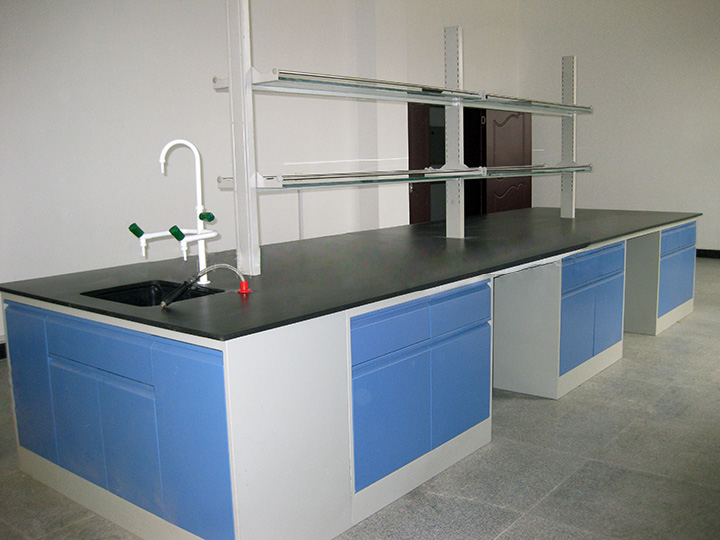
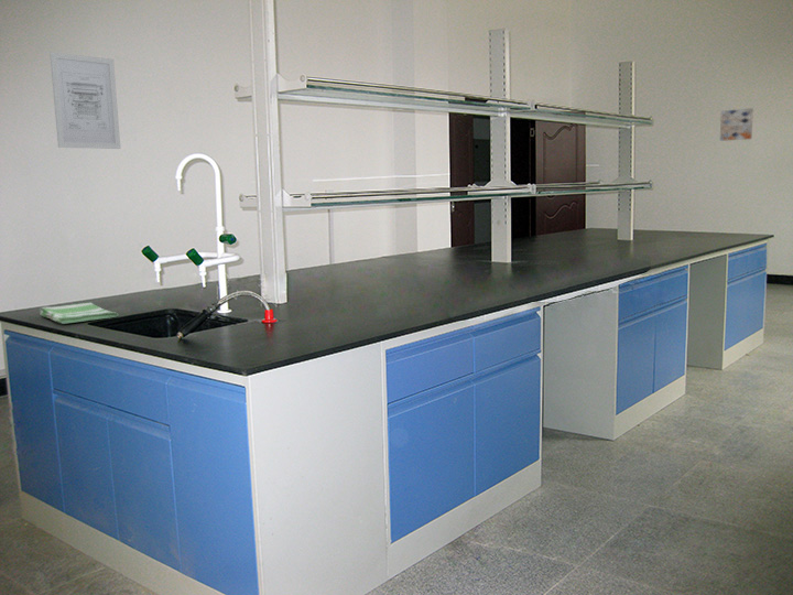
+ dish towel [39,301,119,325]
+ wall art [48,51,121,150]
+ wall art [719,107,754,142]
